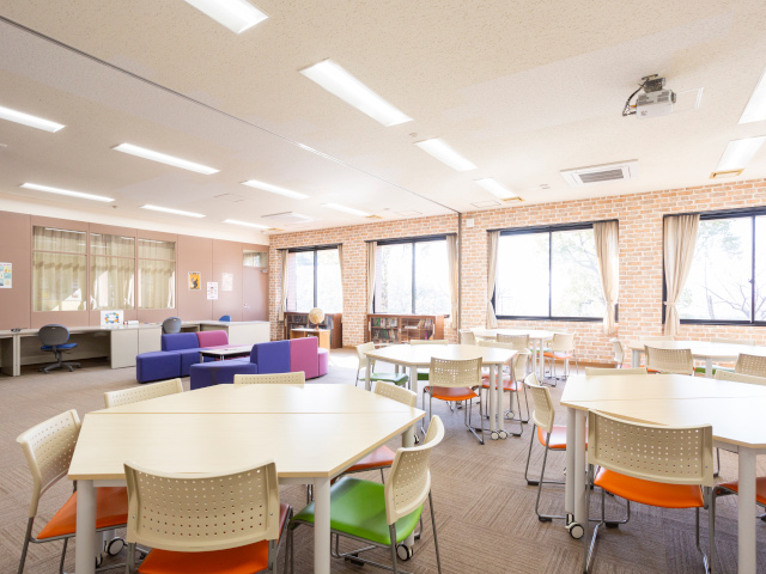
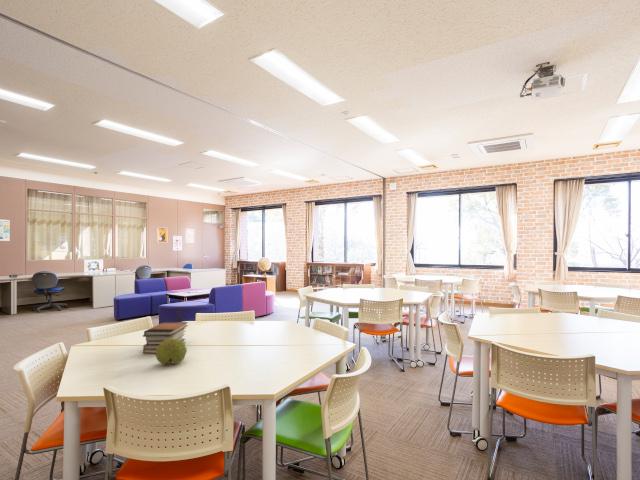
+ fruit [155,338,188,365]
+ book stack [142,321,189,354]
